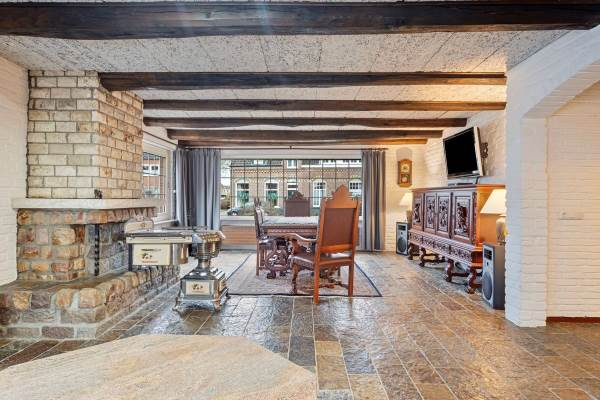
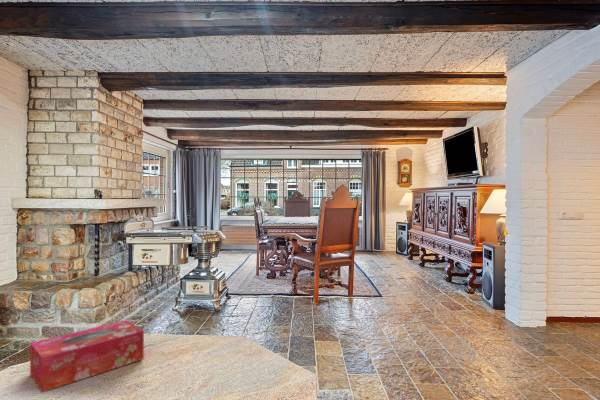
+ tissue box [29,319,145,393]
